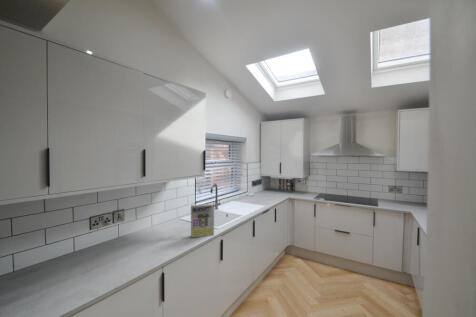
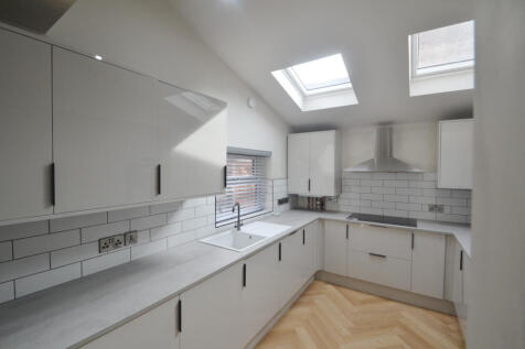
- cereal box [190,203,215,239]
